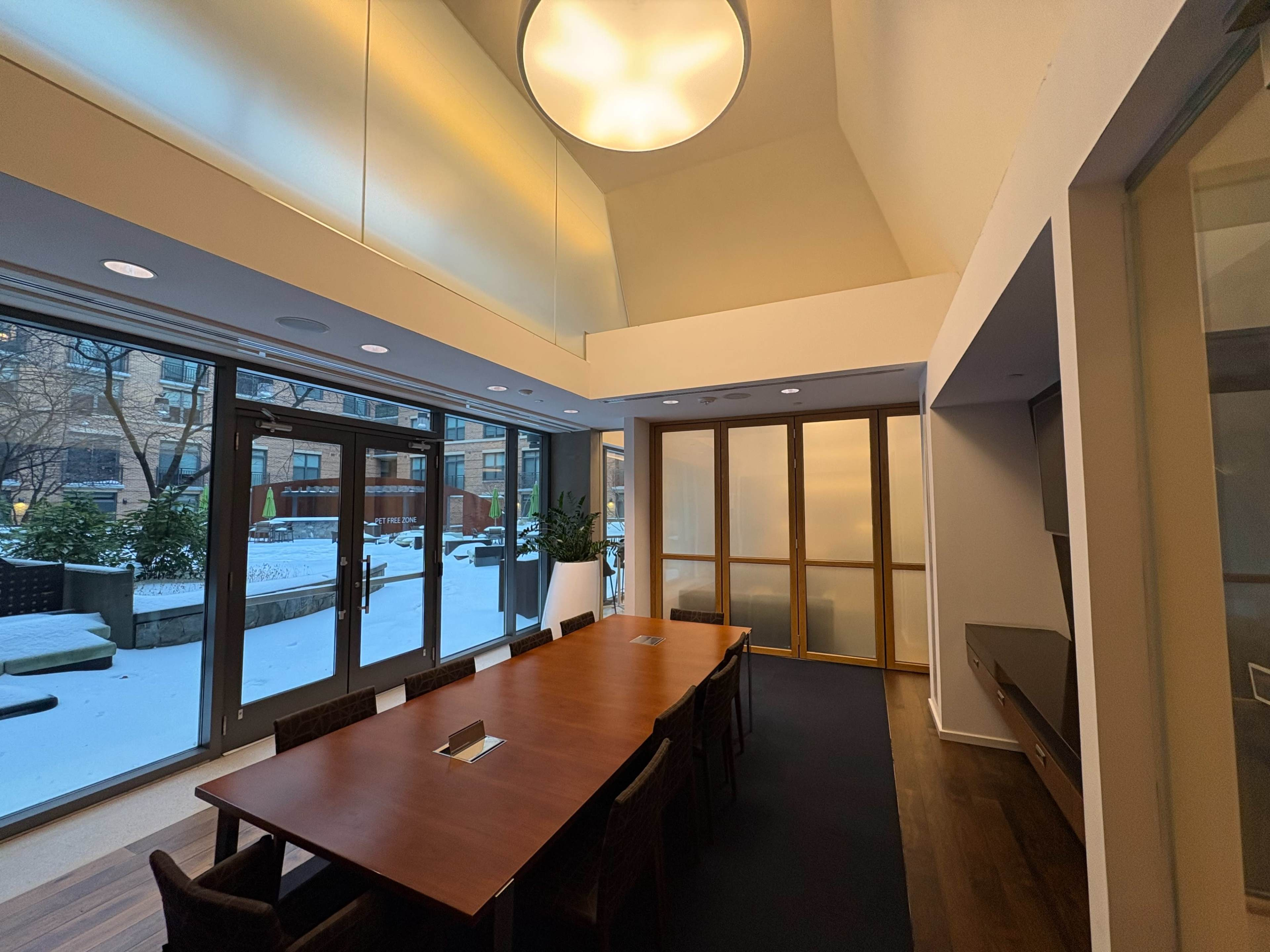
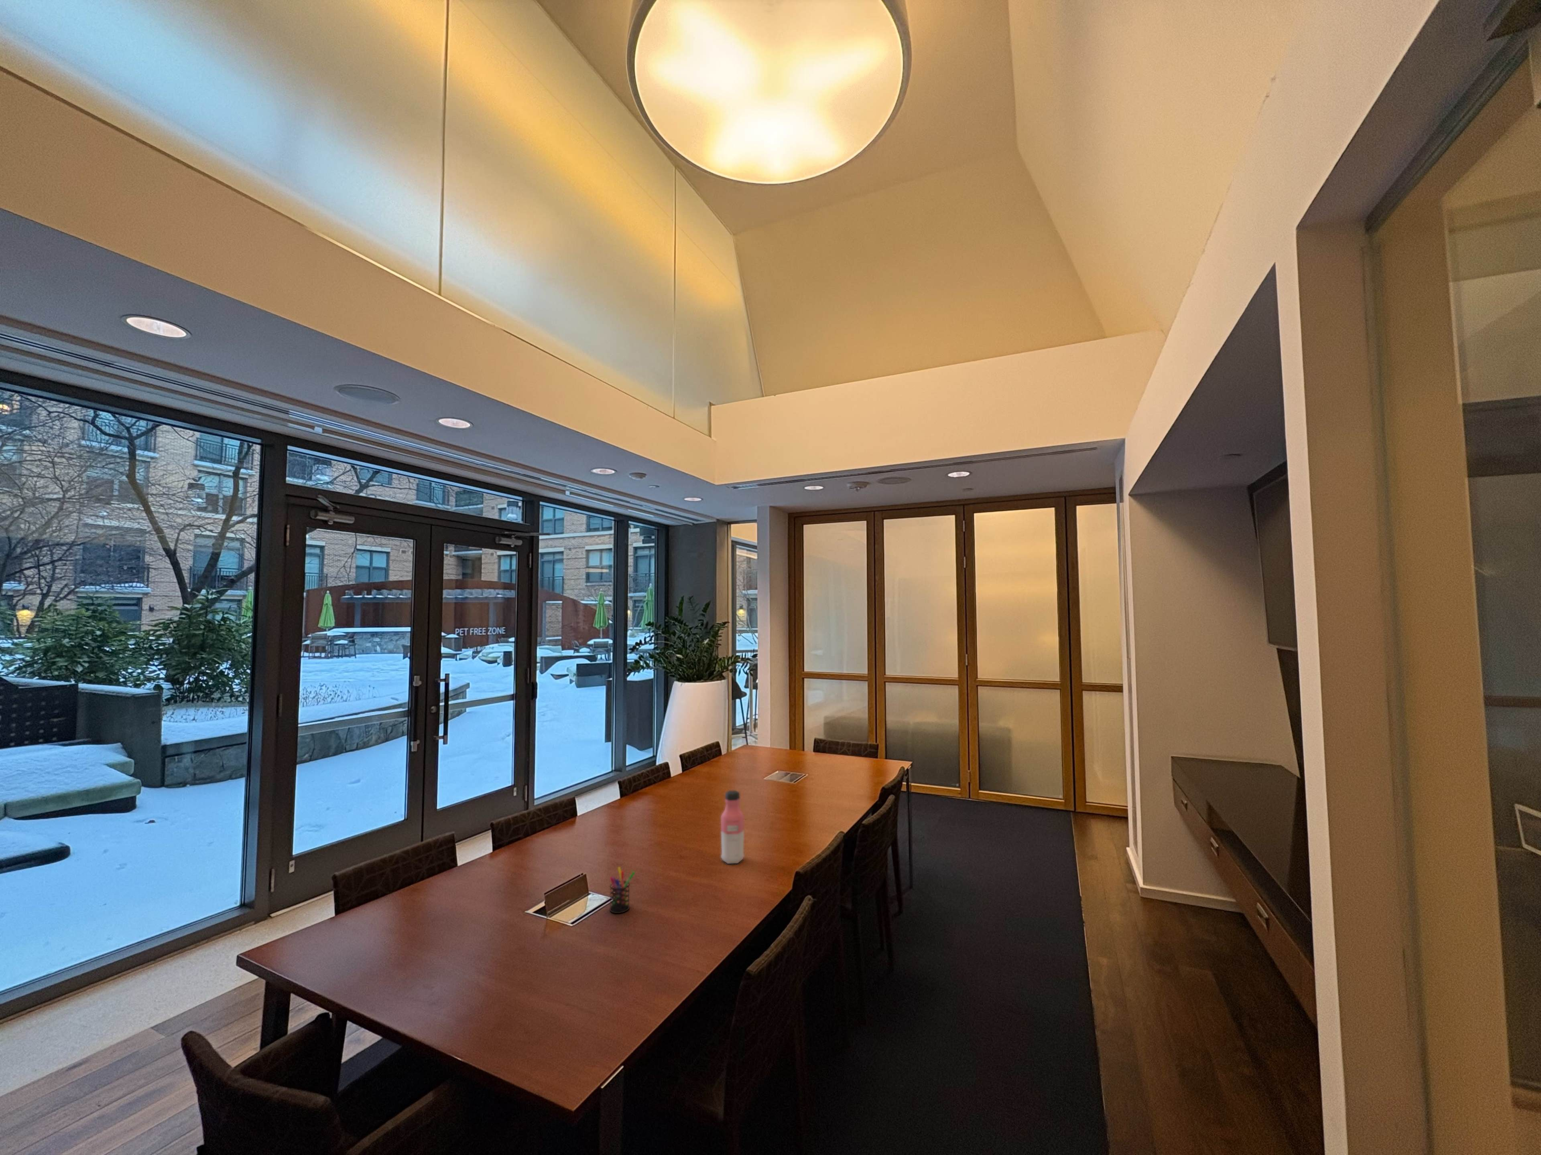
+ pen holder [609,866,636,914]
+ water bottle [721,790,745,864]
